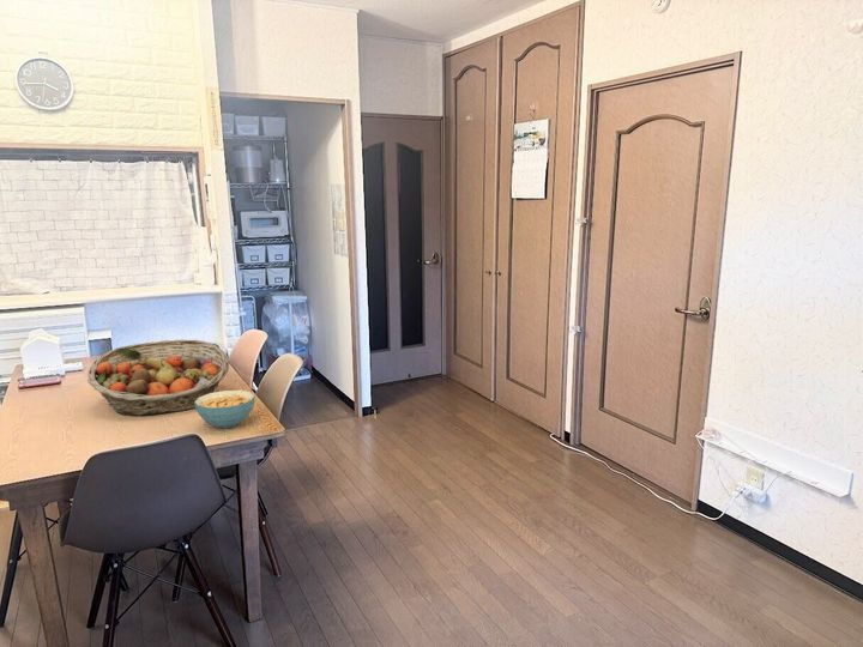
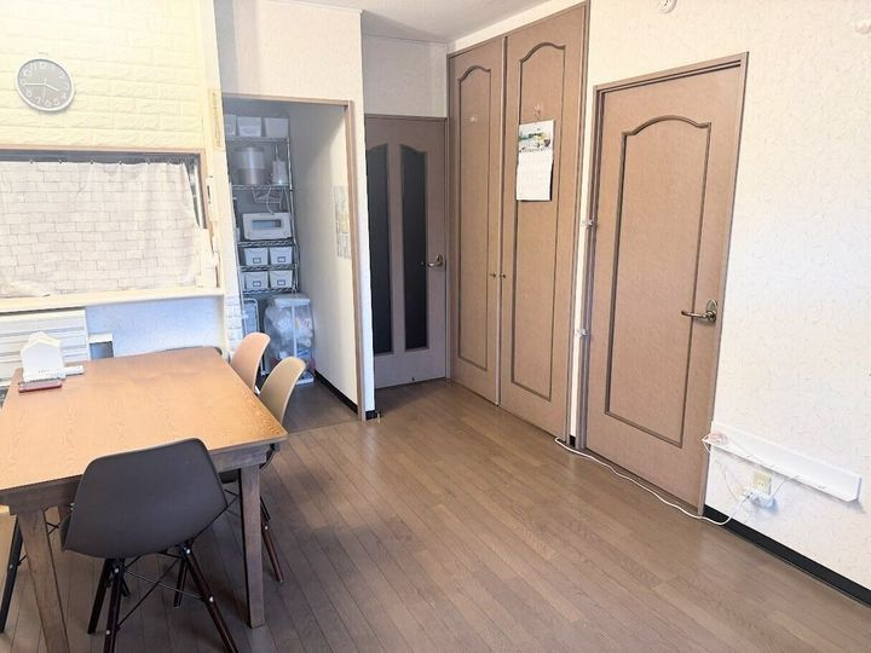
- fruit basket [86,338,230,417]
- cereal bowl [194,389,257,429]
